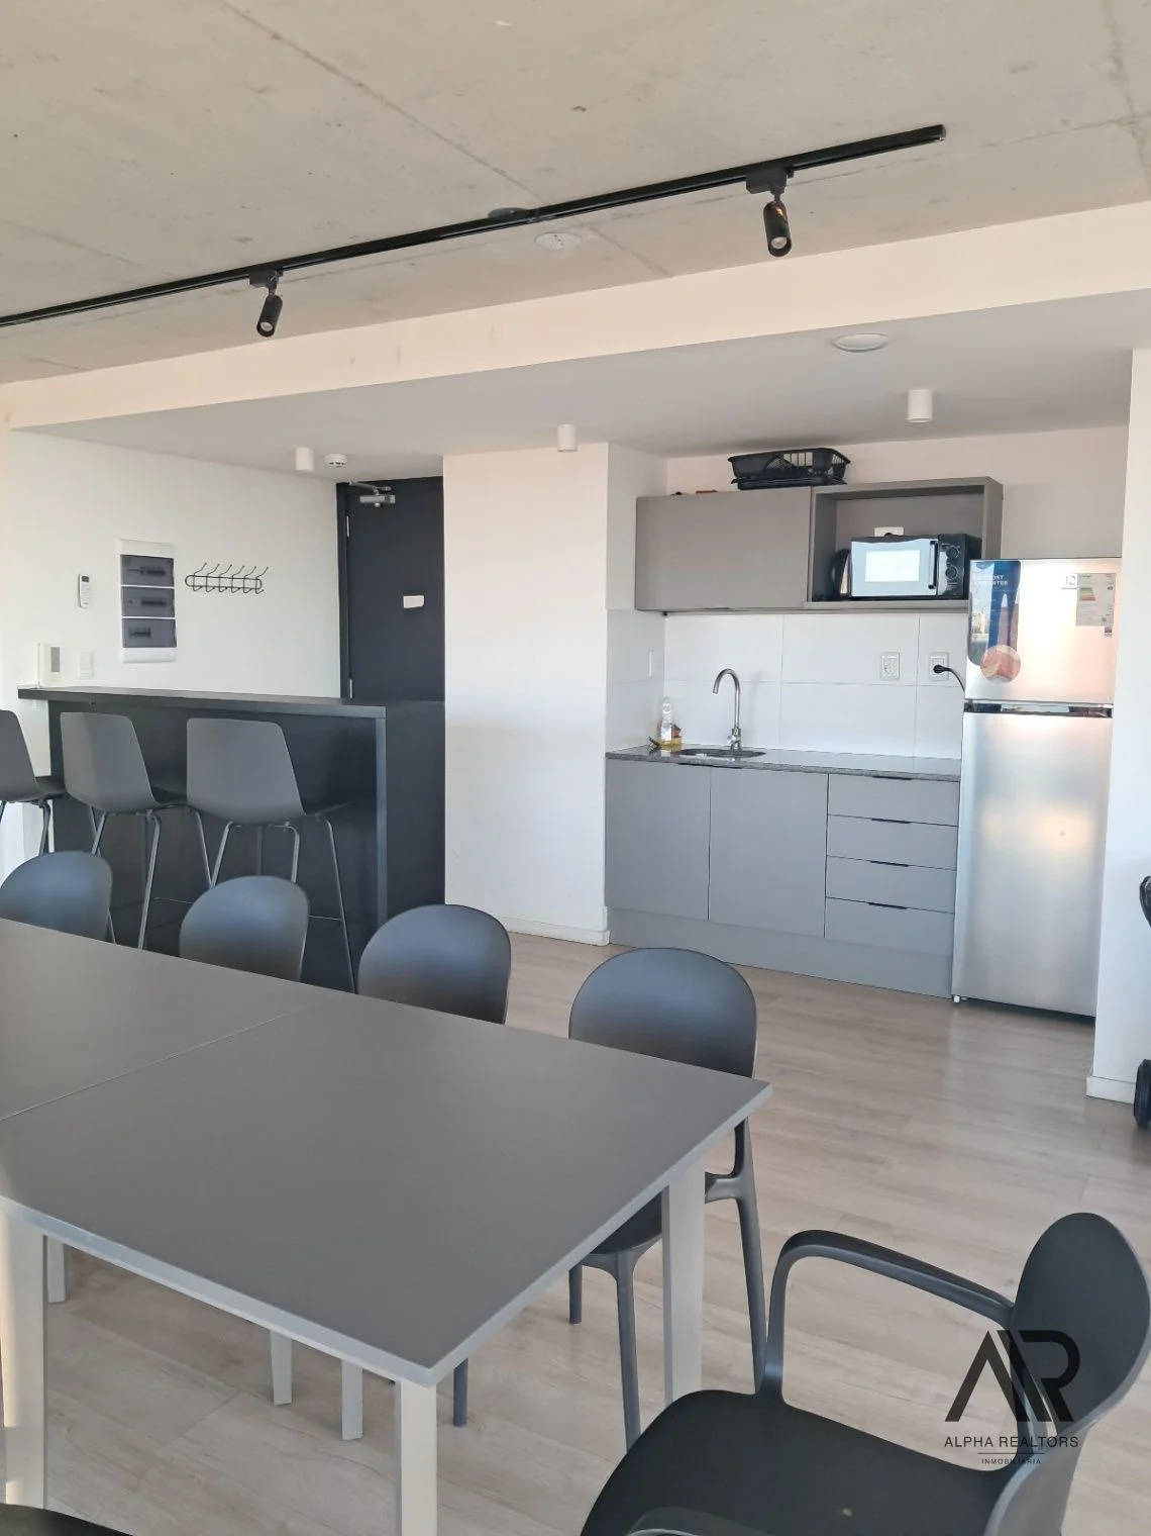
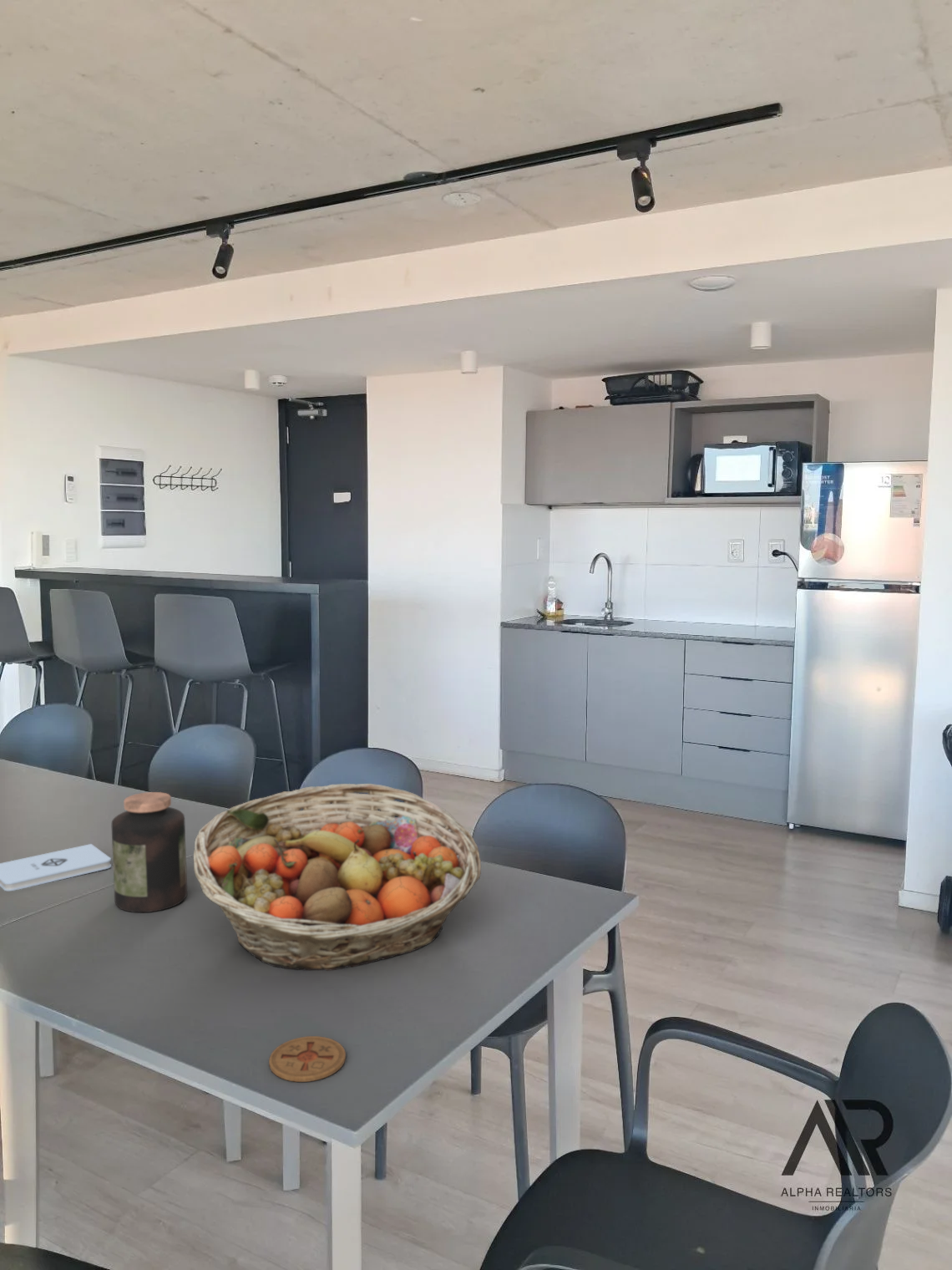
+ fruit basket [193,783,482,972]
+ notepad [0,843,112,892]
+ coaster [268,1035,347,1083]
+ jar [111,791,188,913]
